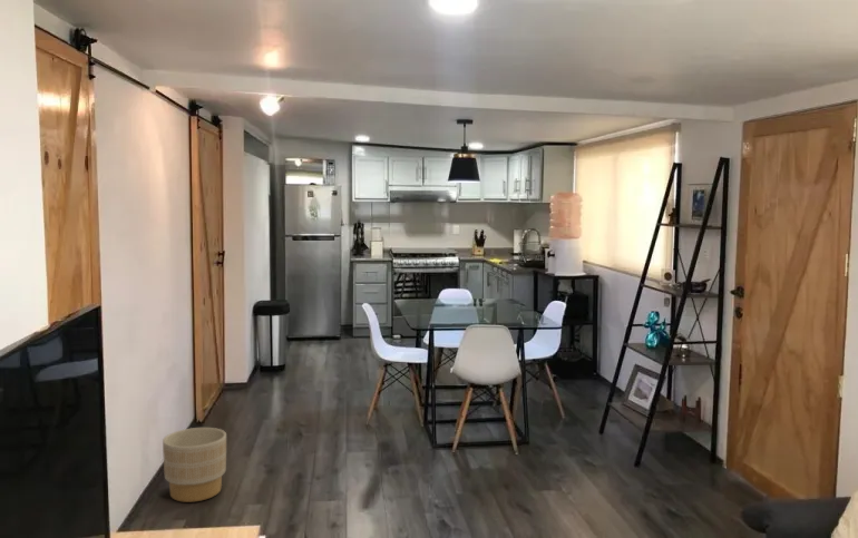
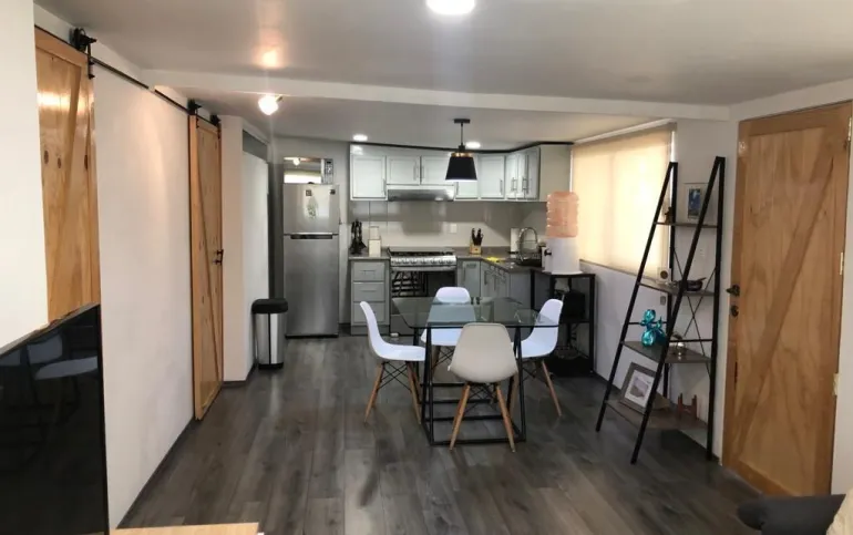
- planter [162,427,227,503]
